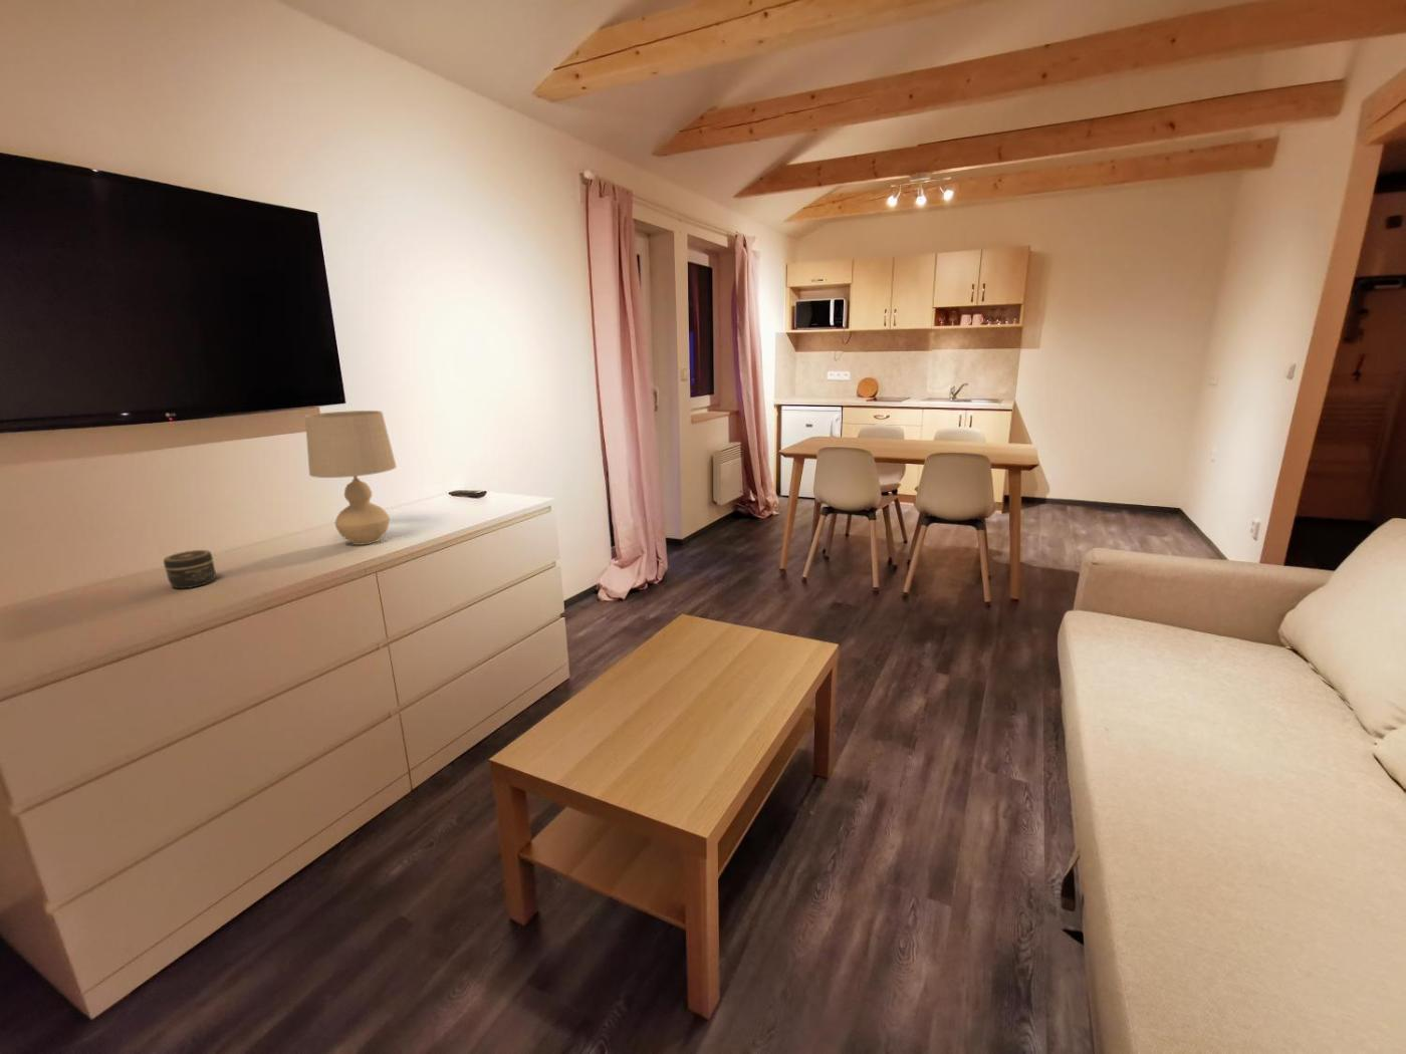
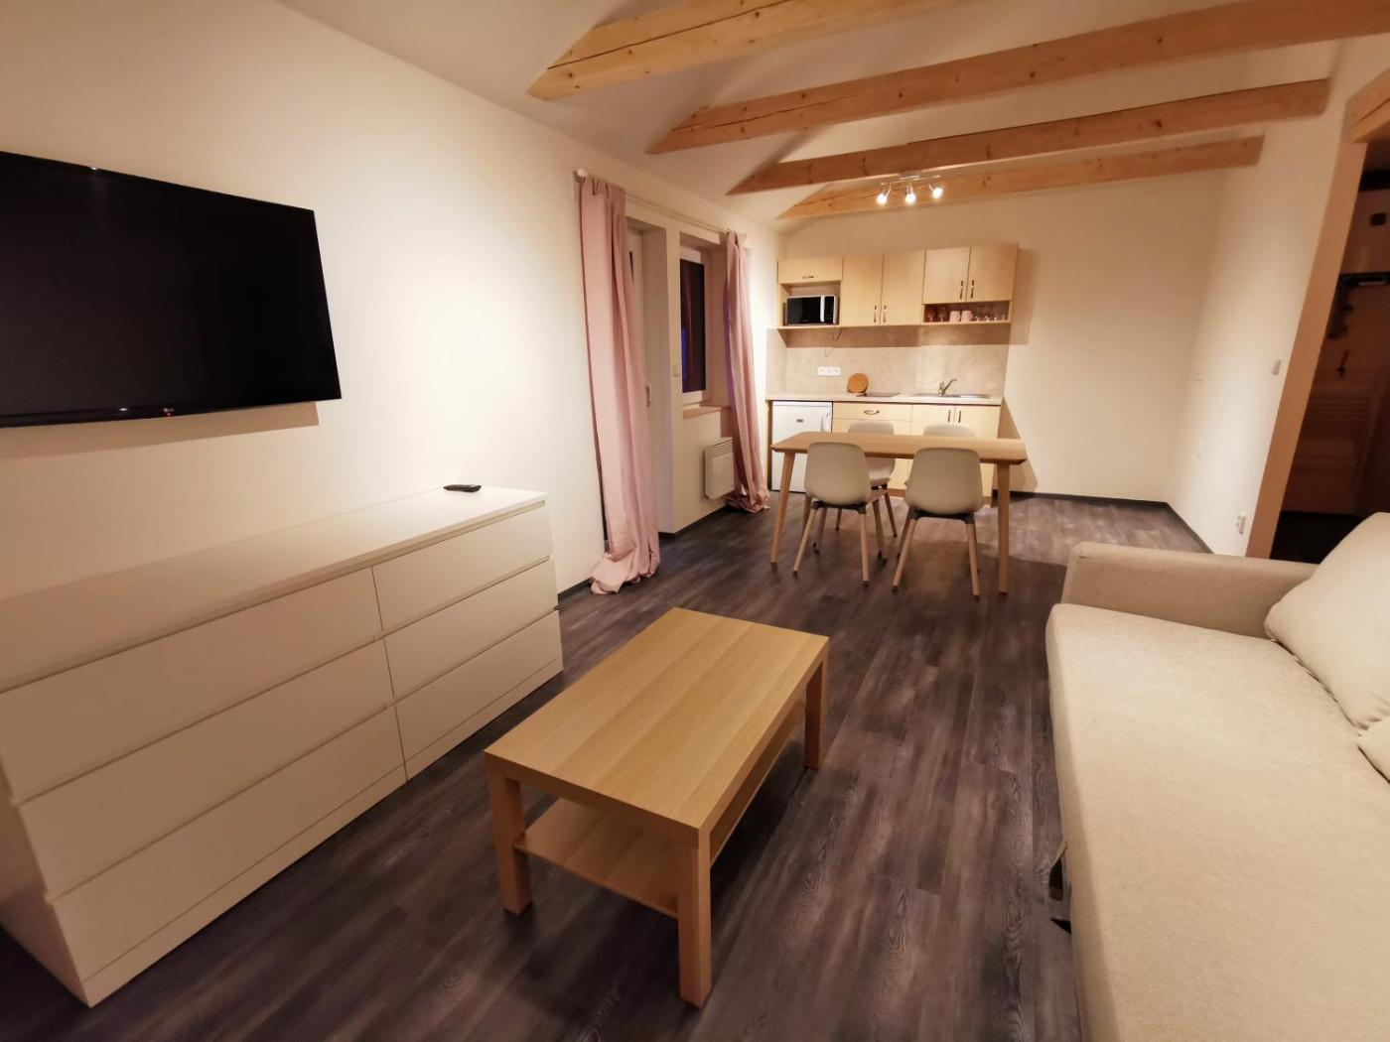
- table lamp [304,410,397,546]
- jar [163,549,217,589]
